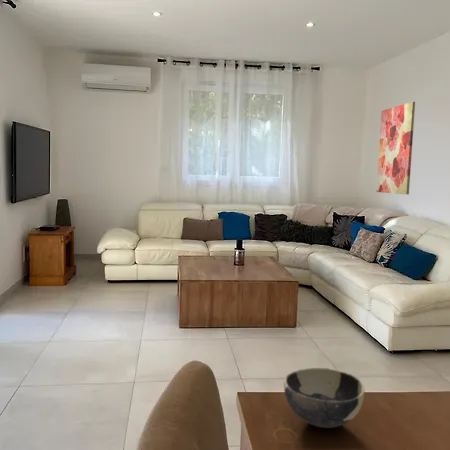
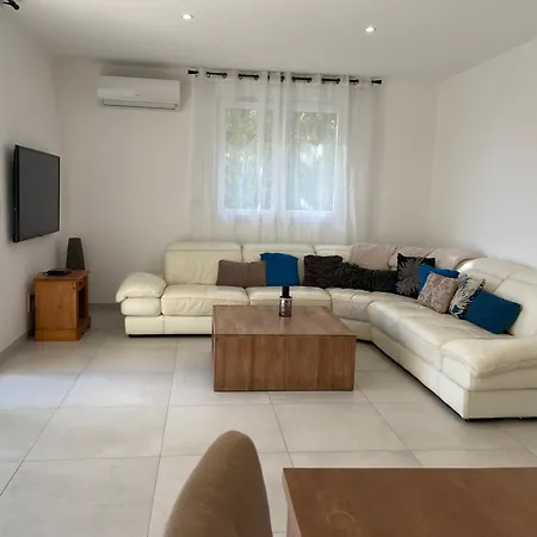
- bowl [283,367,365,429]
- wall art [376,101,416,195]
